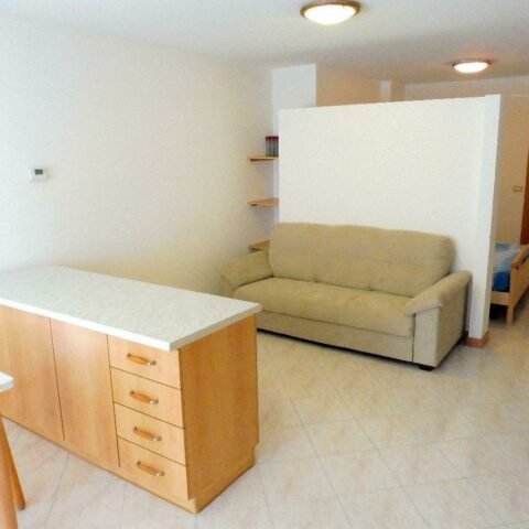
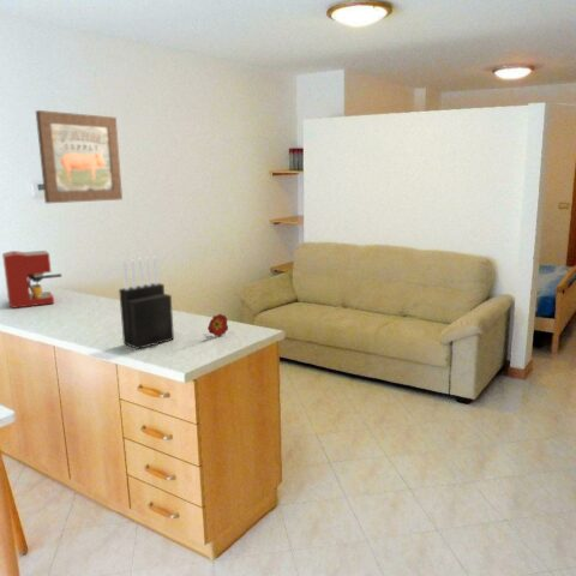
+ knife block [118,256,175,350]
+ wall art [35,109,124,204]
+ coffee maker [1,250,62,310]
+ flower [206,313,229,338]
